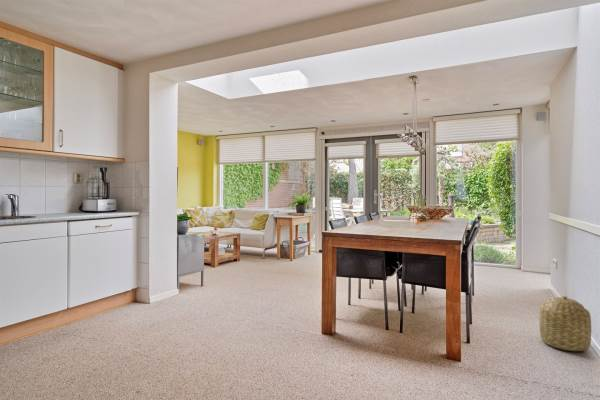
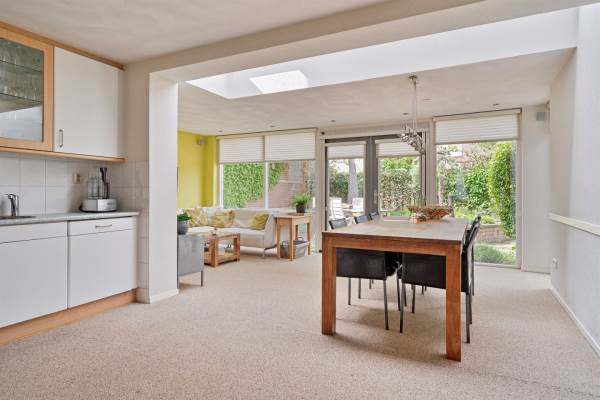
- basket [539,295,592,352]
